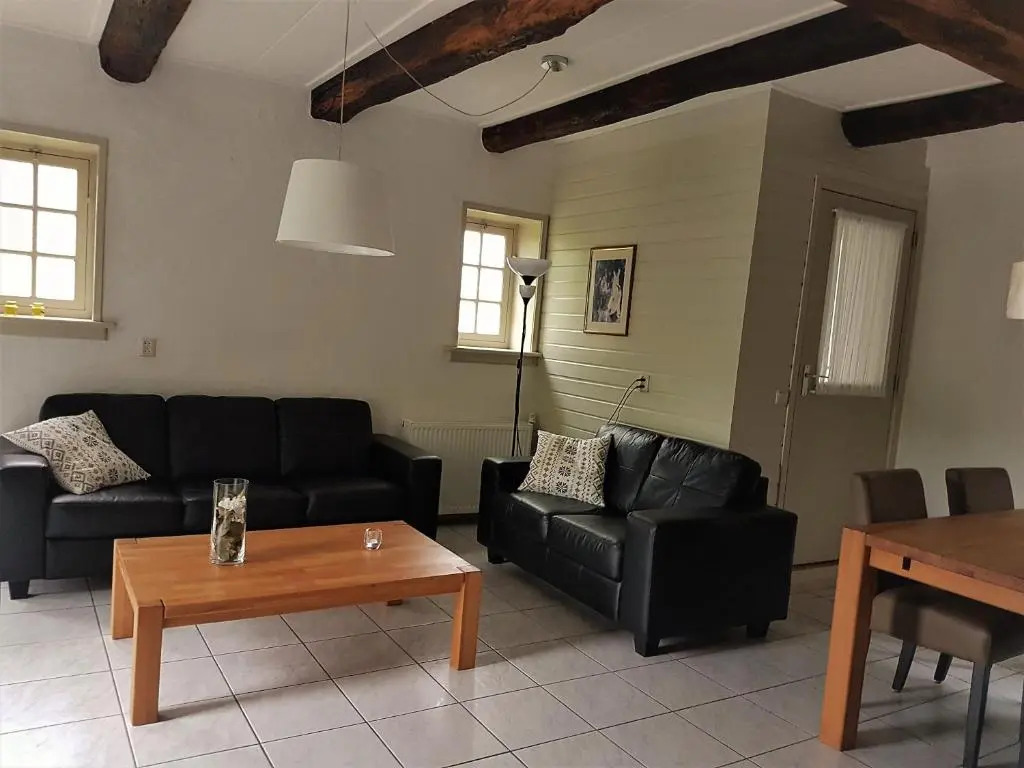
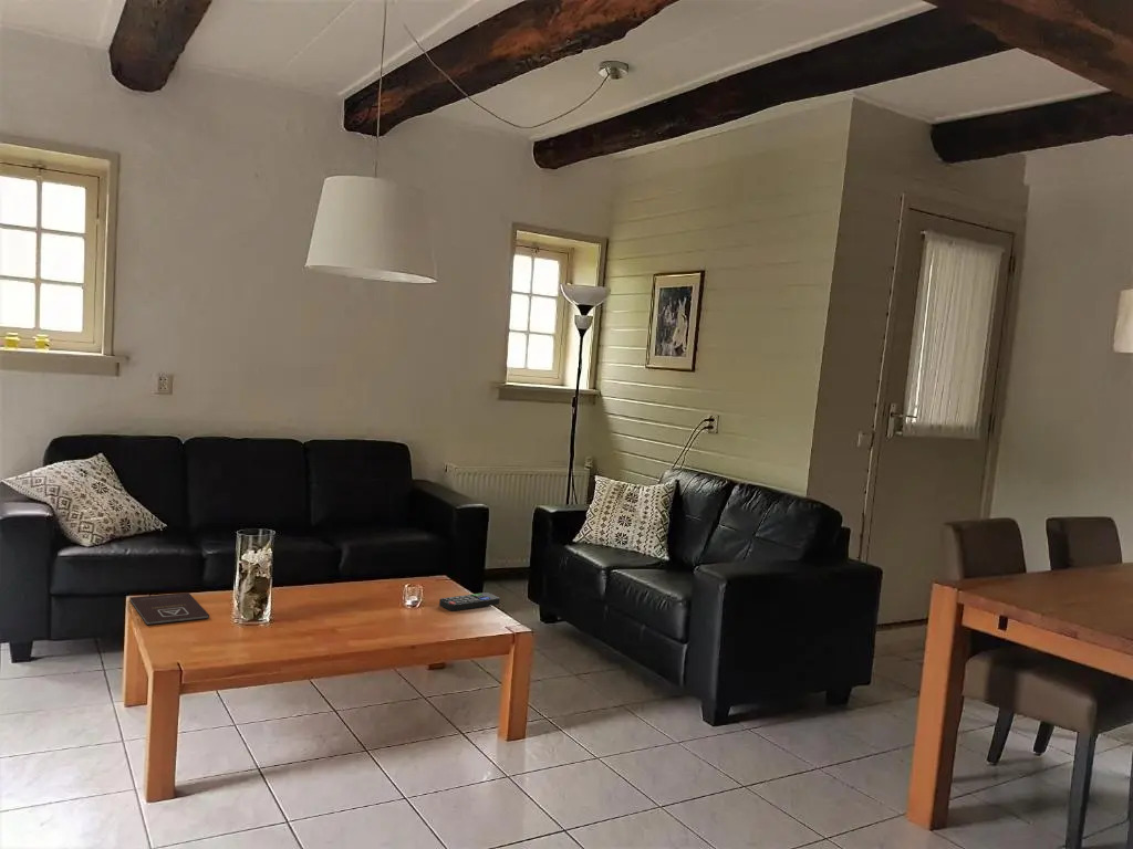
+ remote control [438,591,501,612]
+ book [128,591,210,626]
